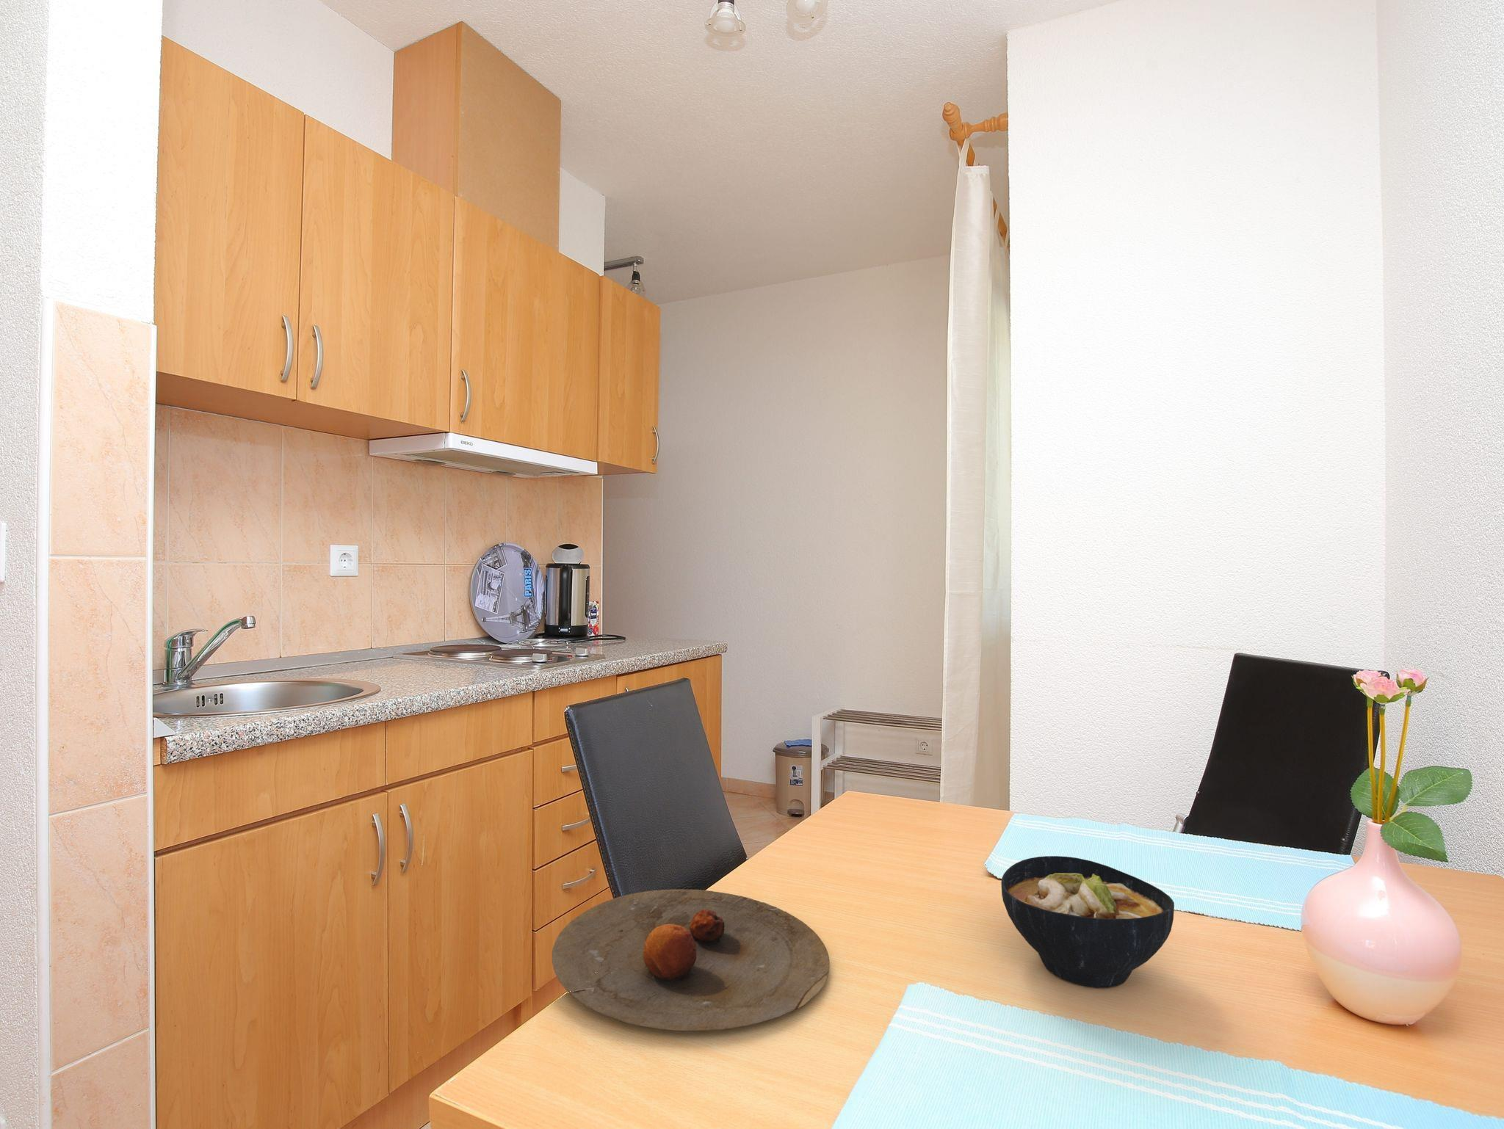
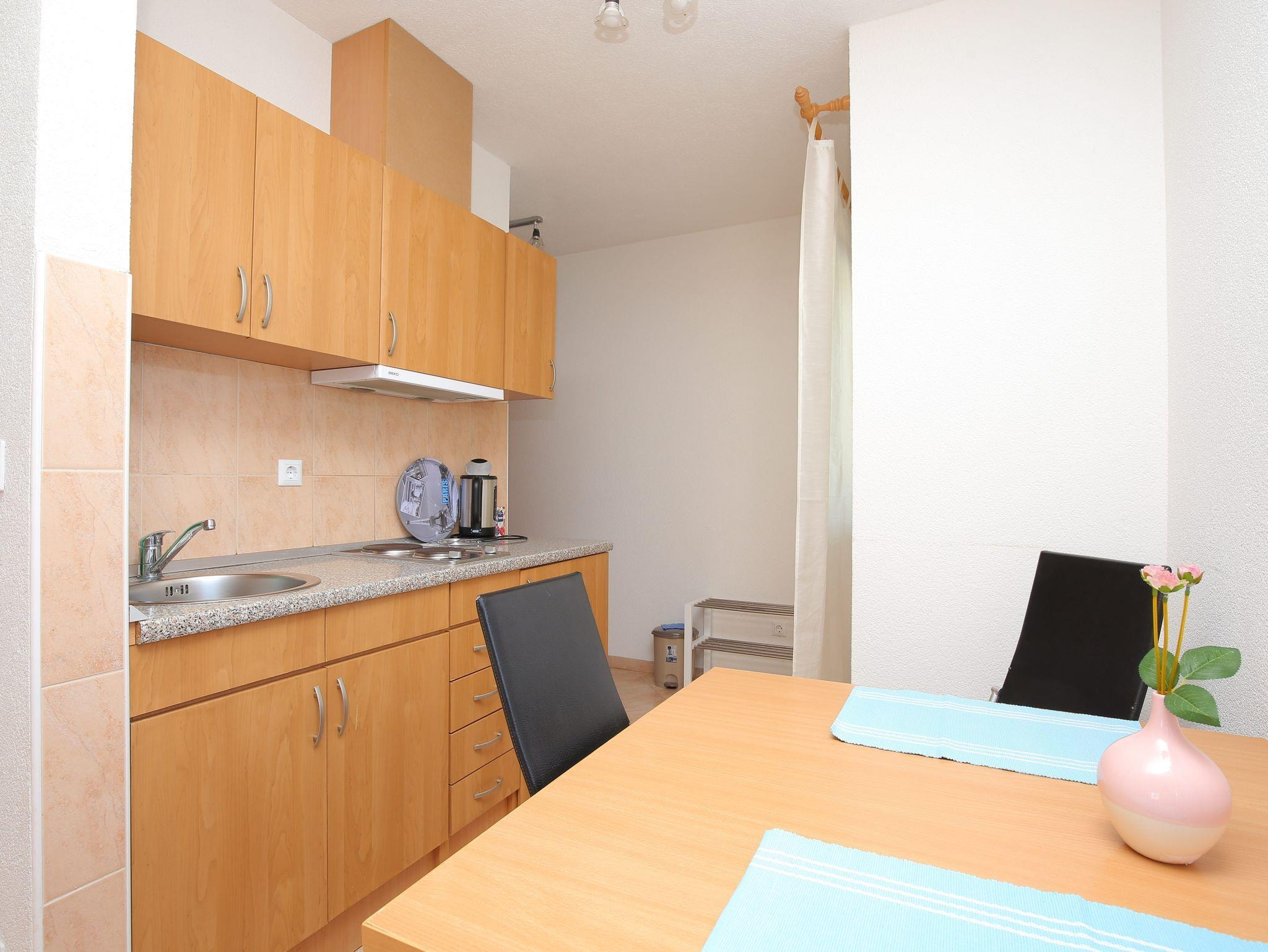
- bowl [1000,855,1175,988]
- plate [552,888,830,1032]
